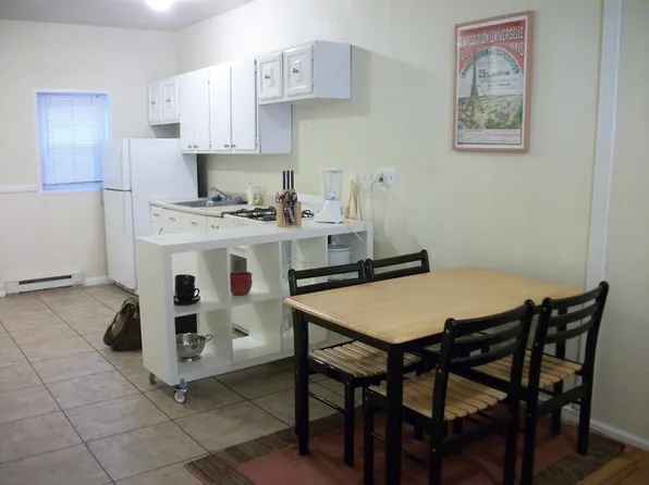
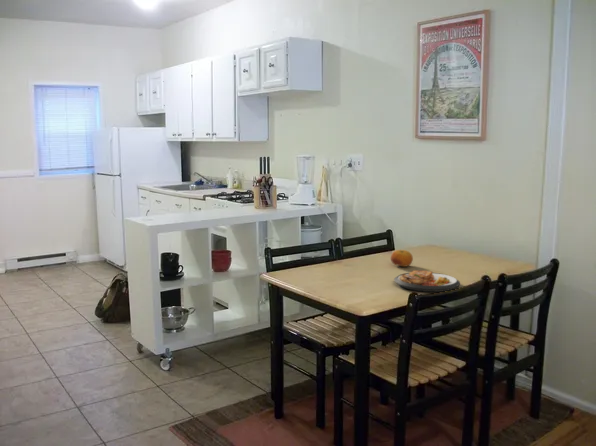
+ plate [393,269,461,293]
+ fruit [390,249,414,268]
